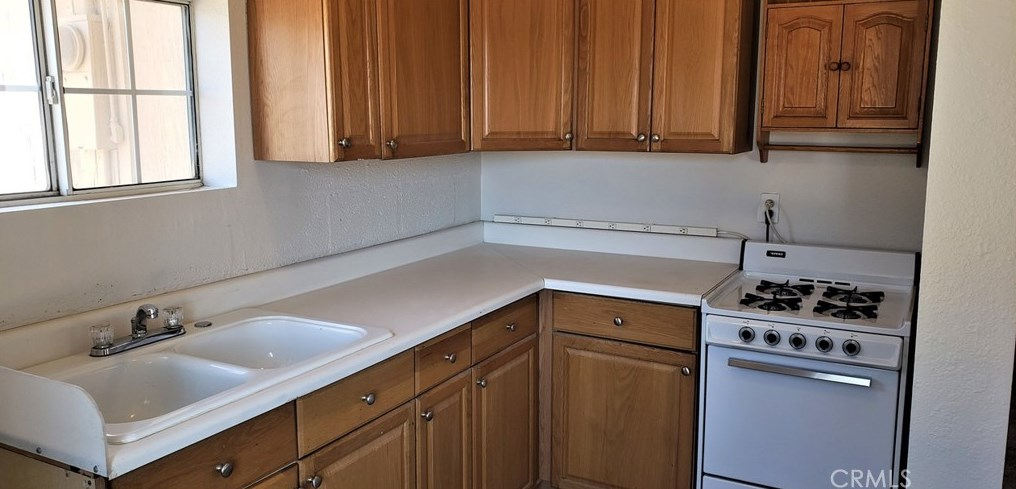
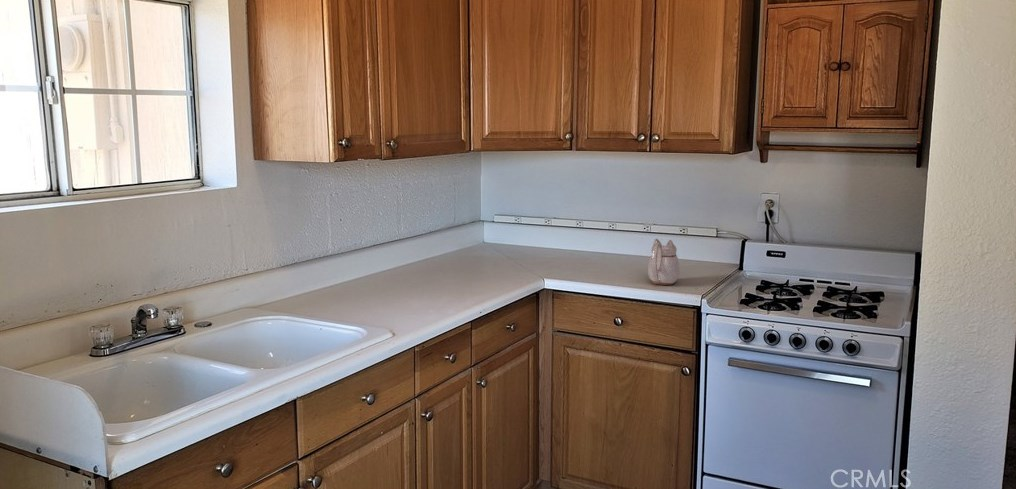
+ teapot [647,238,681,286]
